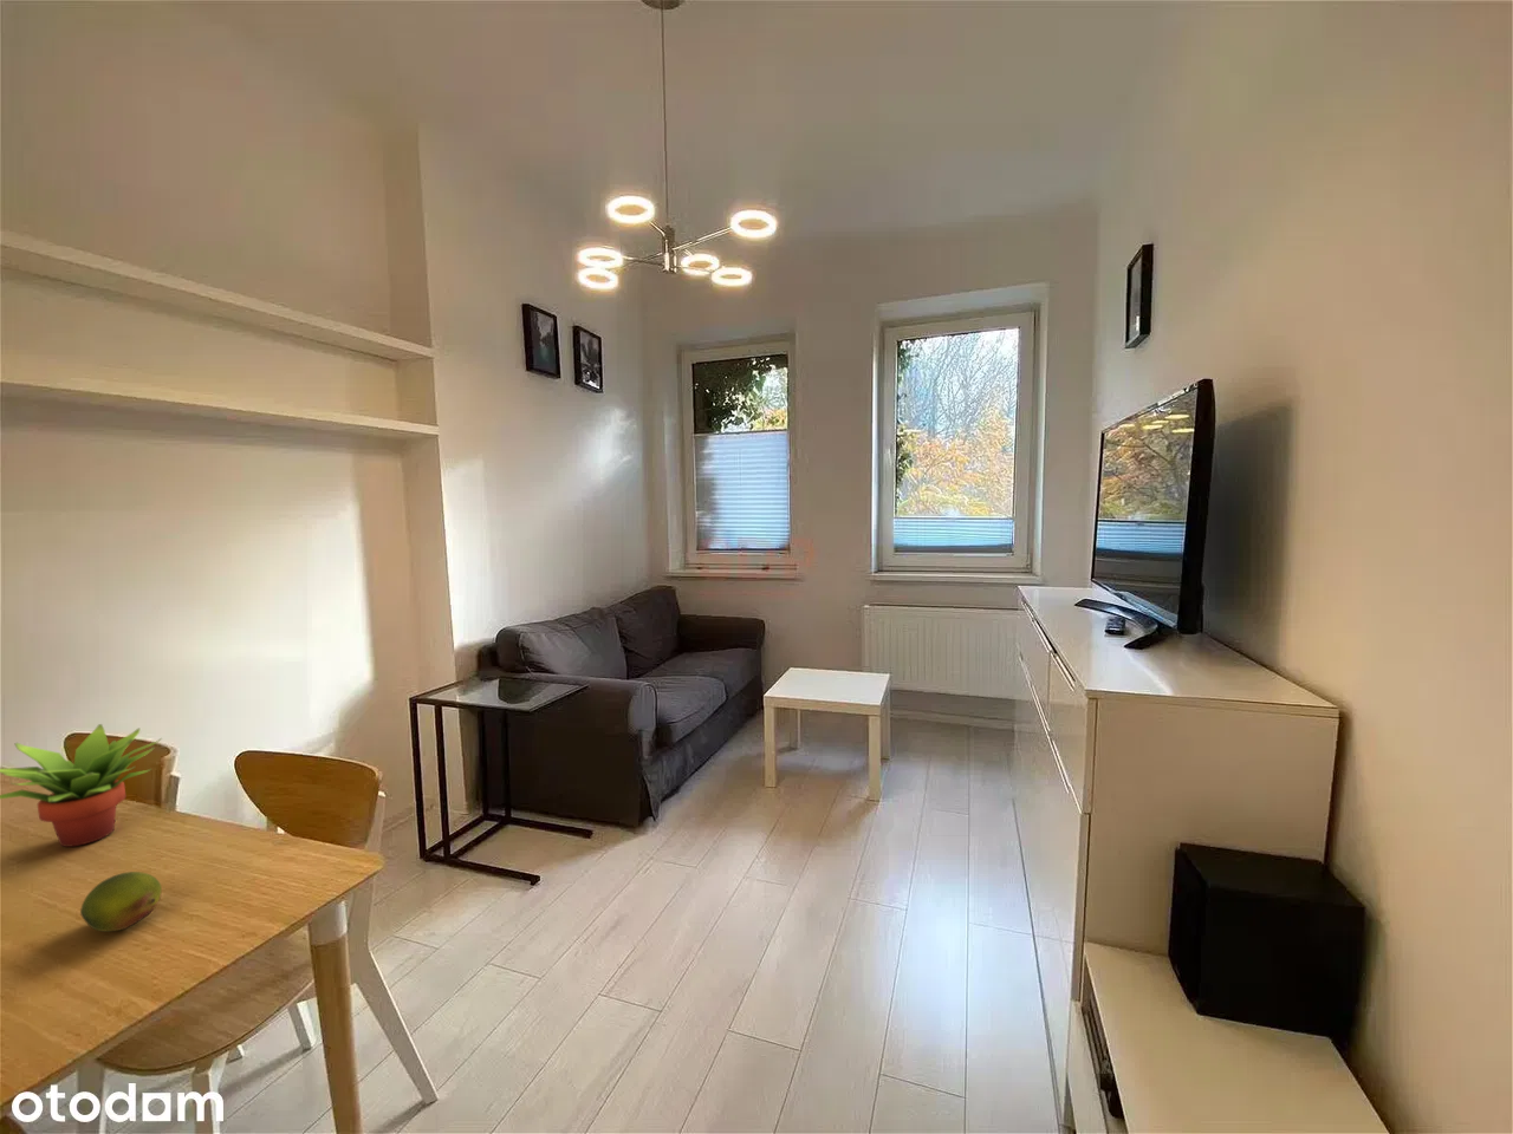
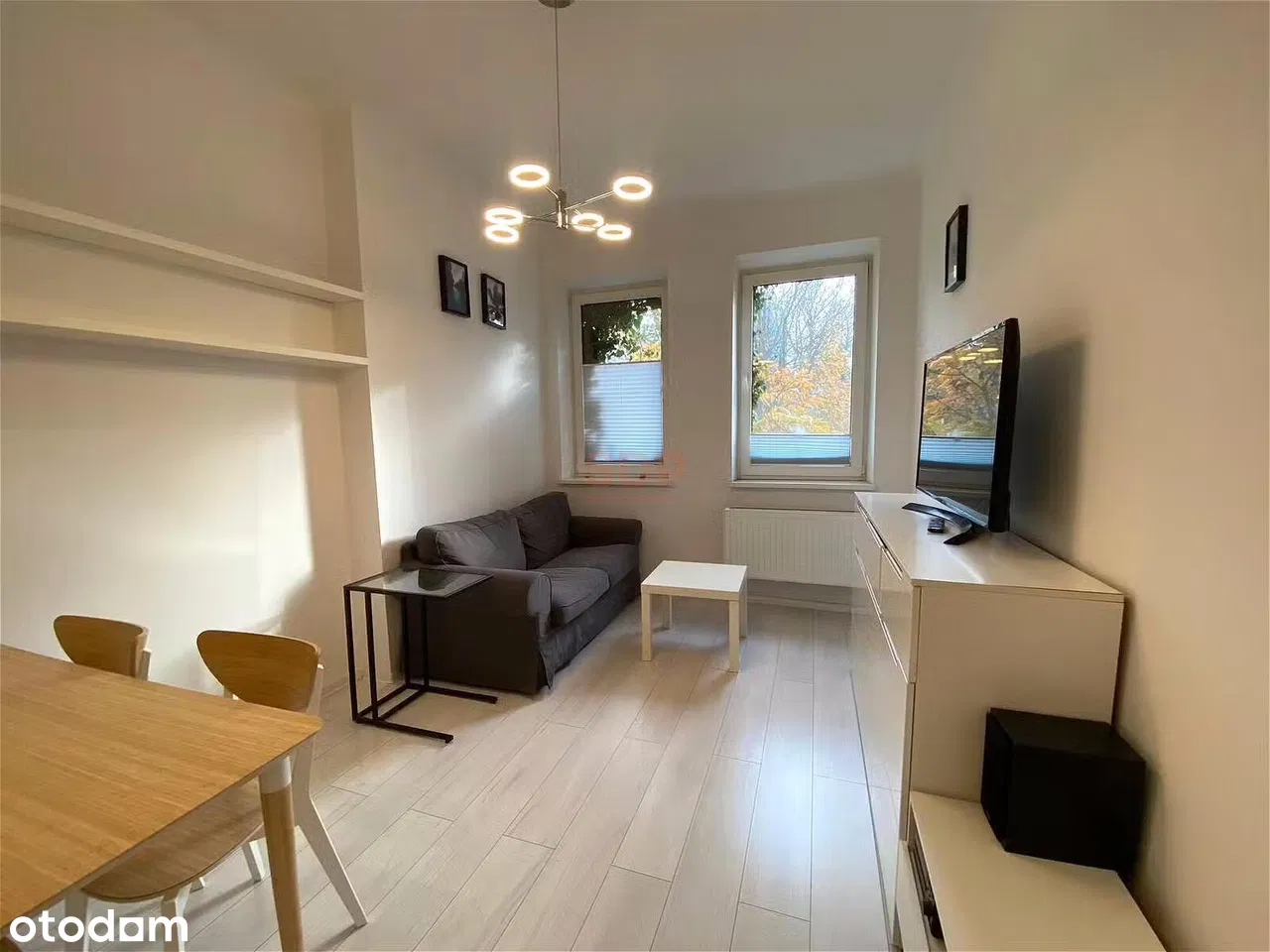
- succulent plant [0,723,163,848]
- fruit [79,871,163,932]
